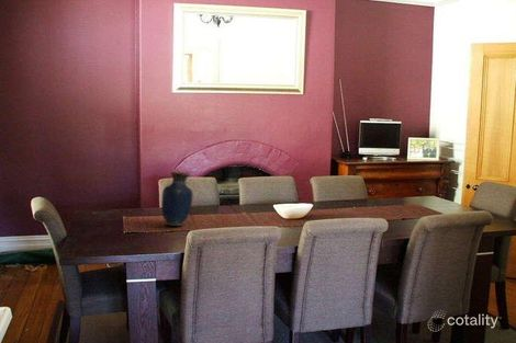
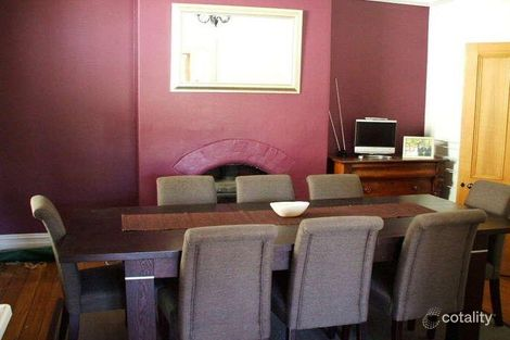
- vase [160,171,194,227]
